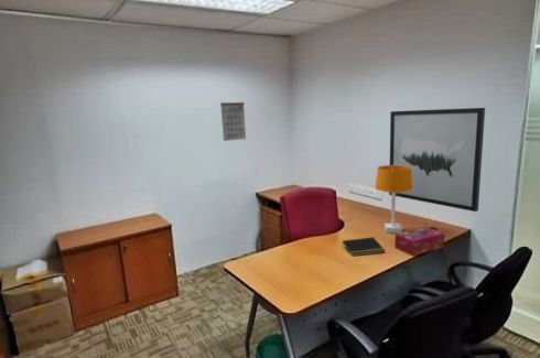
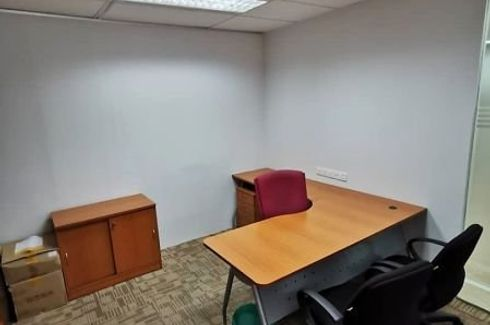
- wall art [388,107,486,213]
- calendar [219,93,247,142]
- desk lamp [374,164,413,235]
- tissue box [393,226,446,257]
- notepad [341,236,386,257]
